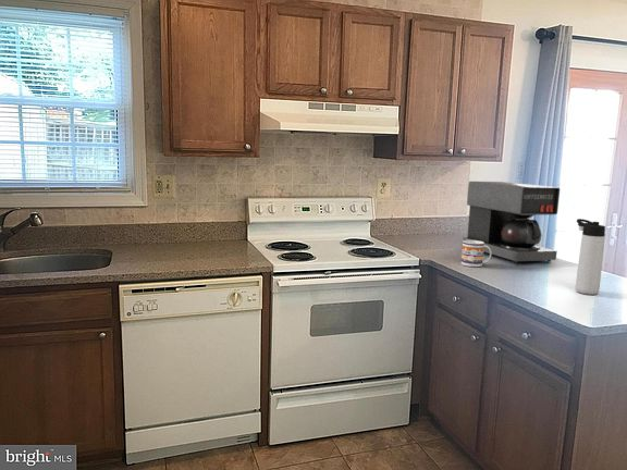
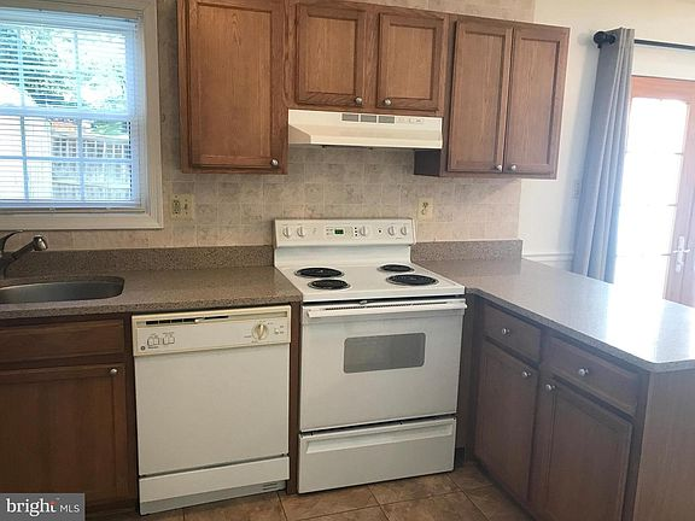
- mug [460,240,492,268]
- thermos bottle [575,218,606,296]
- coffee maker [462,181,561,264]
